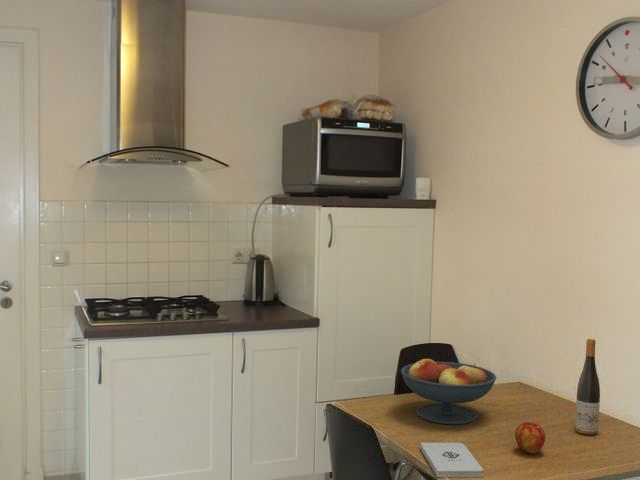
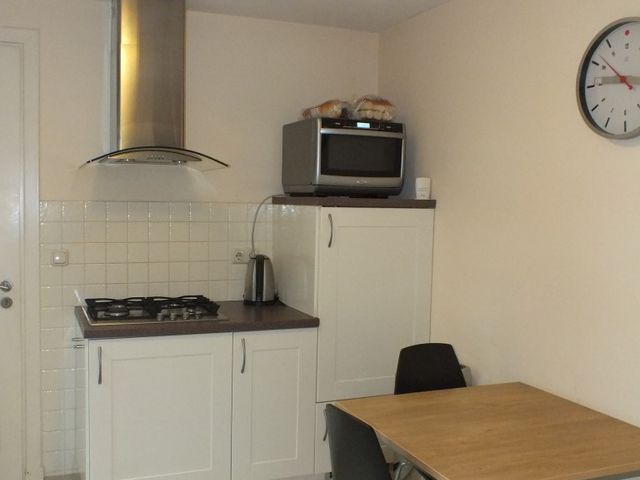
- wine bottle [574,338,601,436]
- fruit bowl [400,358,497,425]
- apple [514,421,546,455]
- notepad [419,442,484,478]
